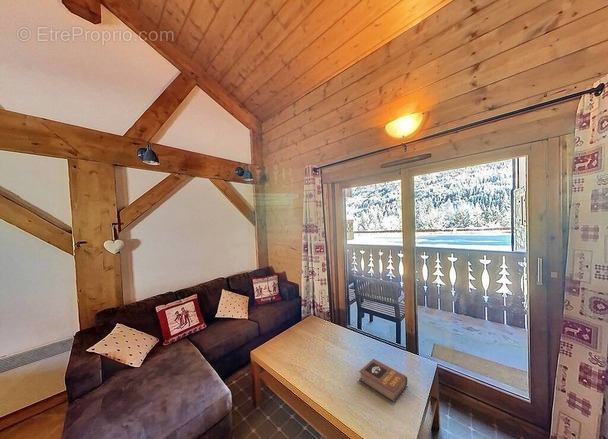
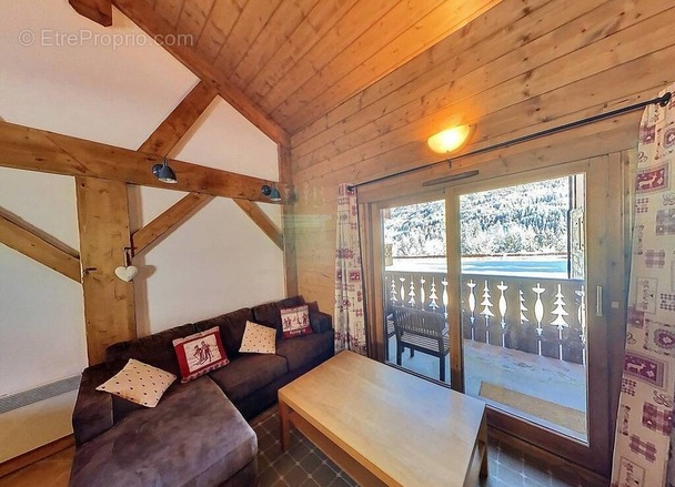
- book [358,358,408,403]
